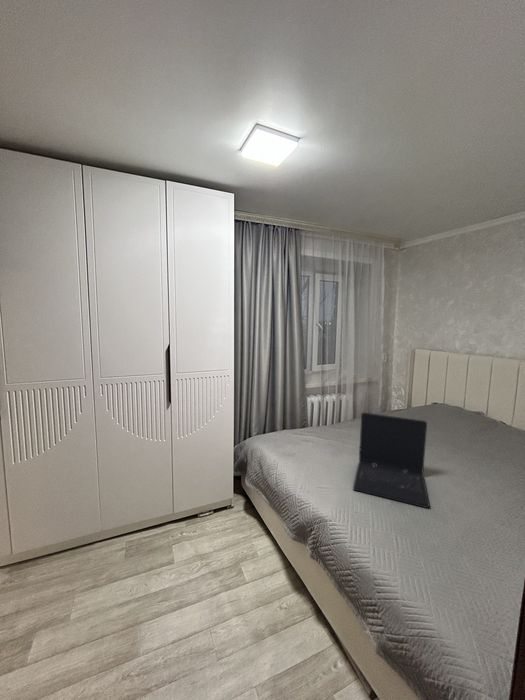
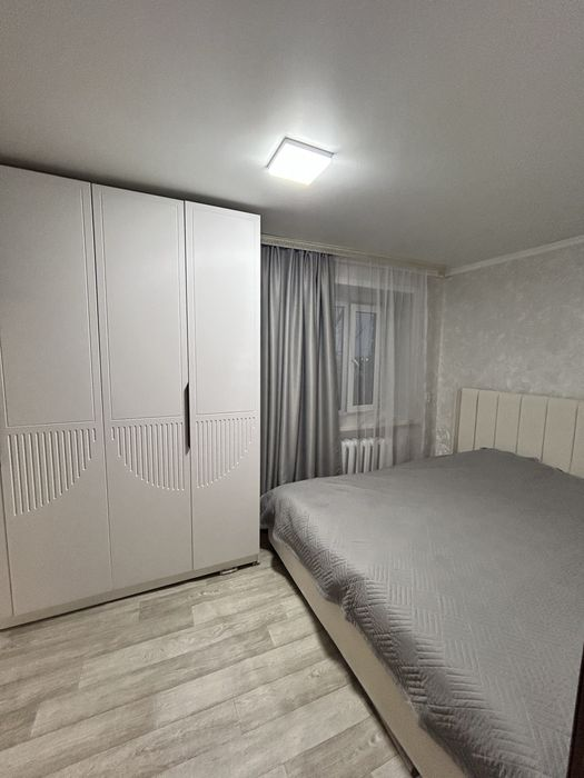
- laptop [352,411,431,509]
